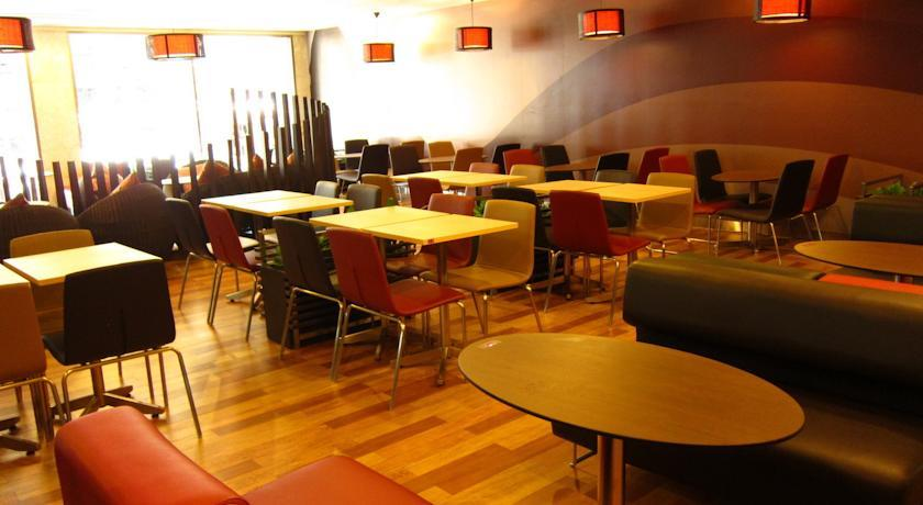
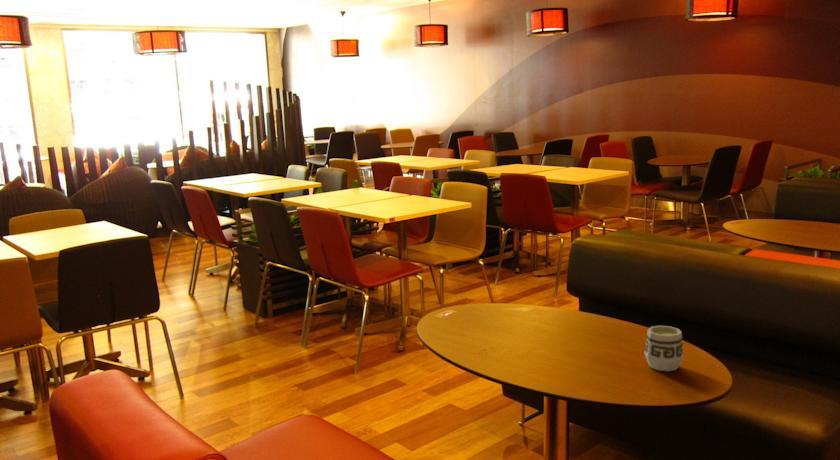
+ cup [643,325,685,372]
